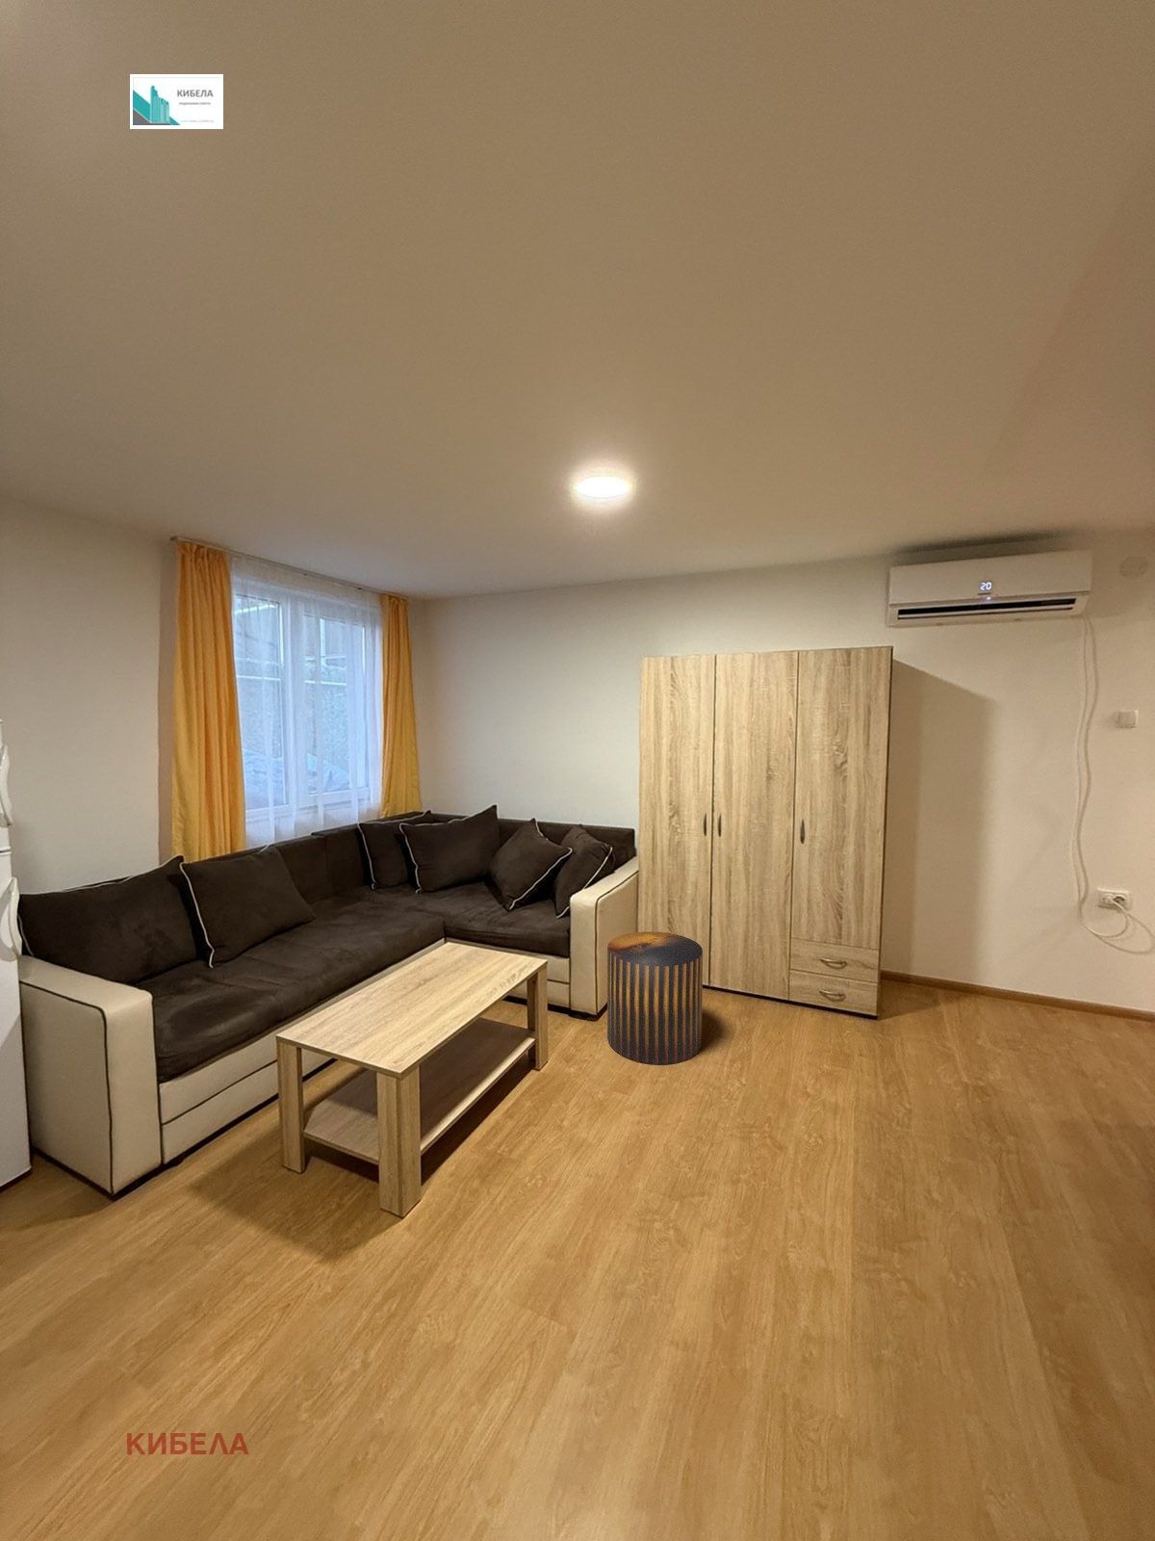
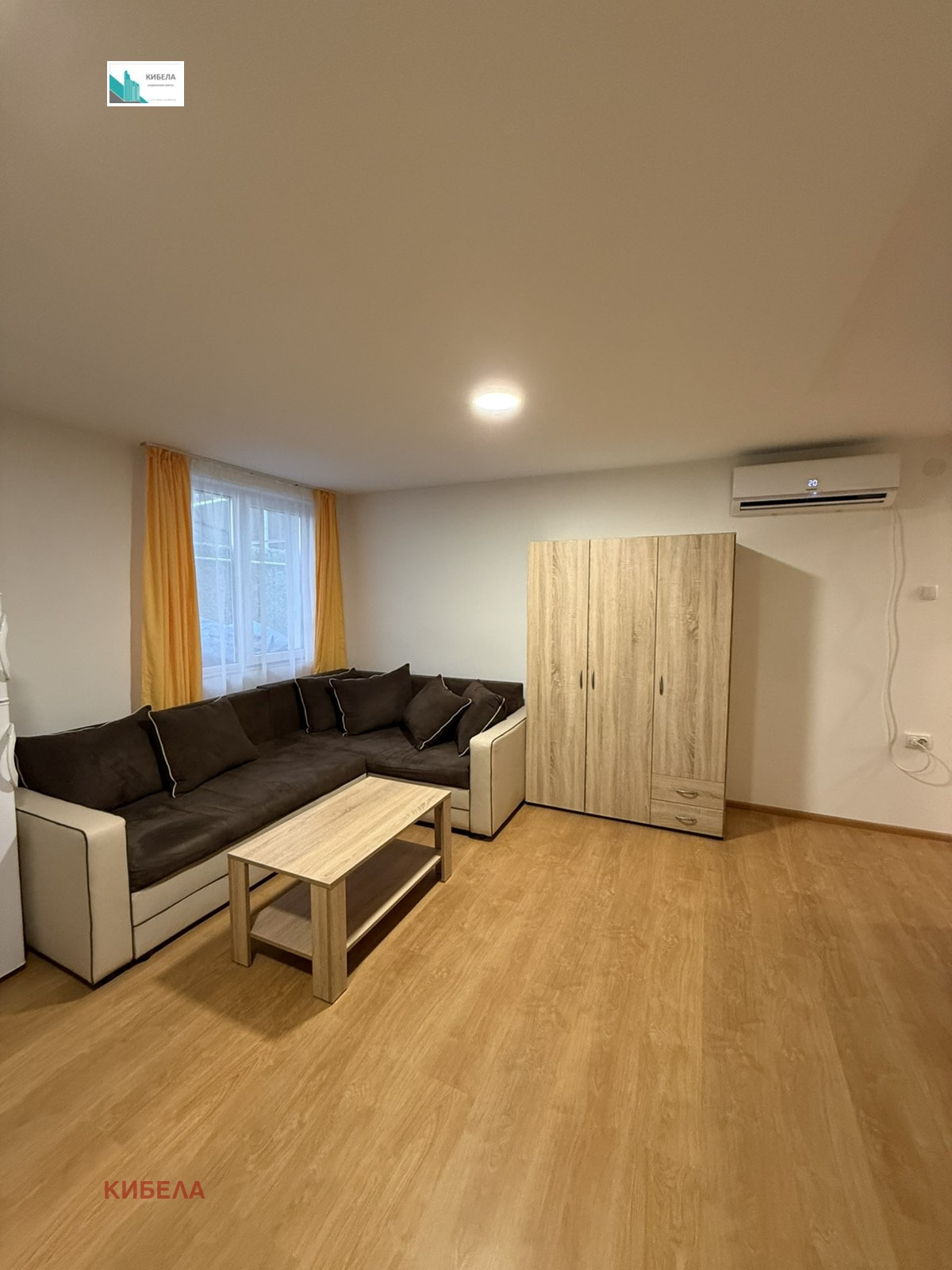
- stool [607,931,704,1067]
